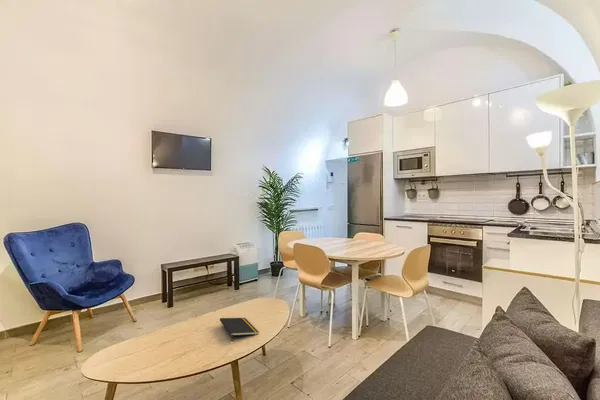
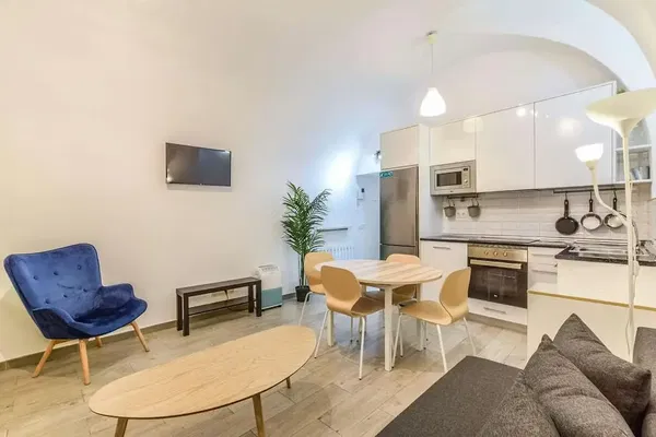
- notepad [219,317,259,341]
